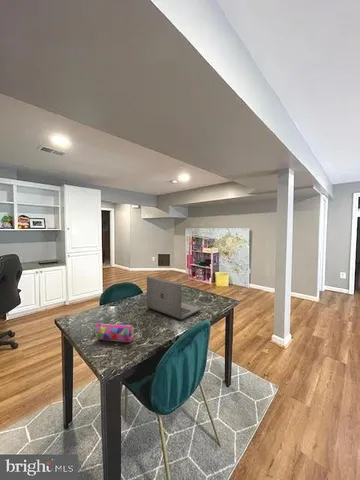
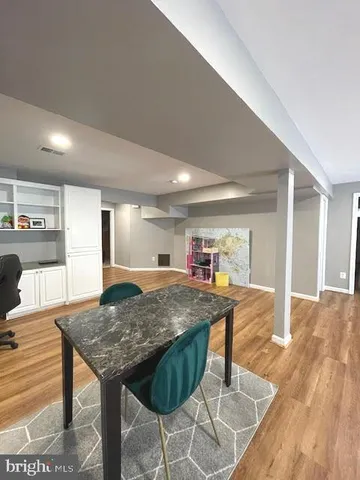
- laptop [146,275,202,321]
- pencil case [92,322,136,343]
